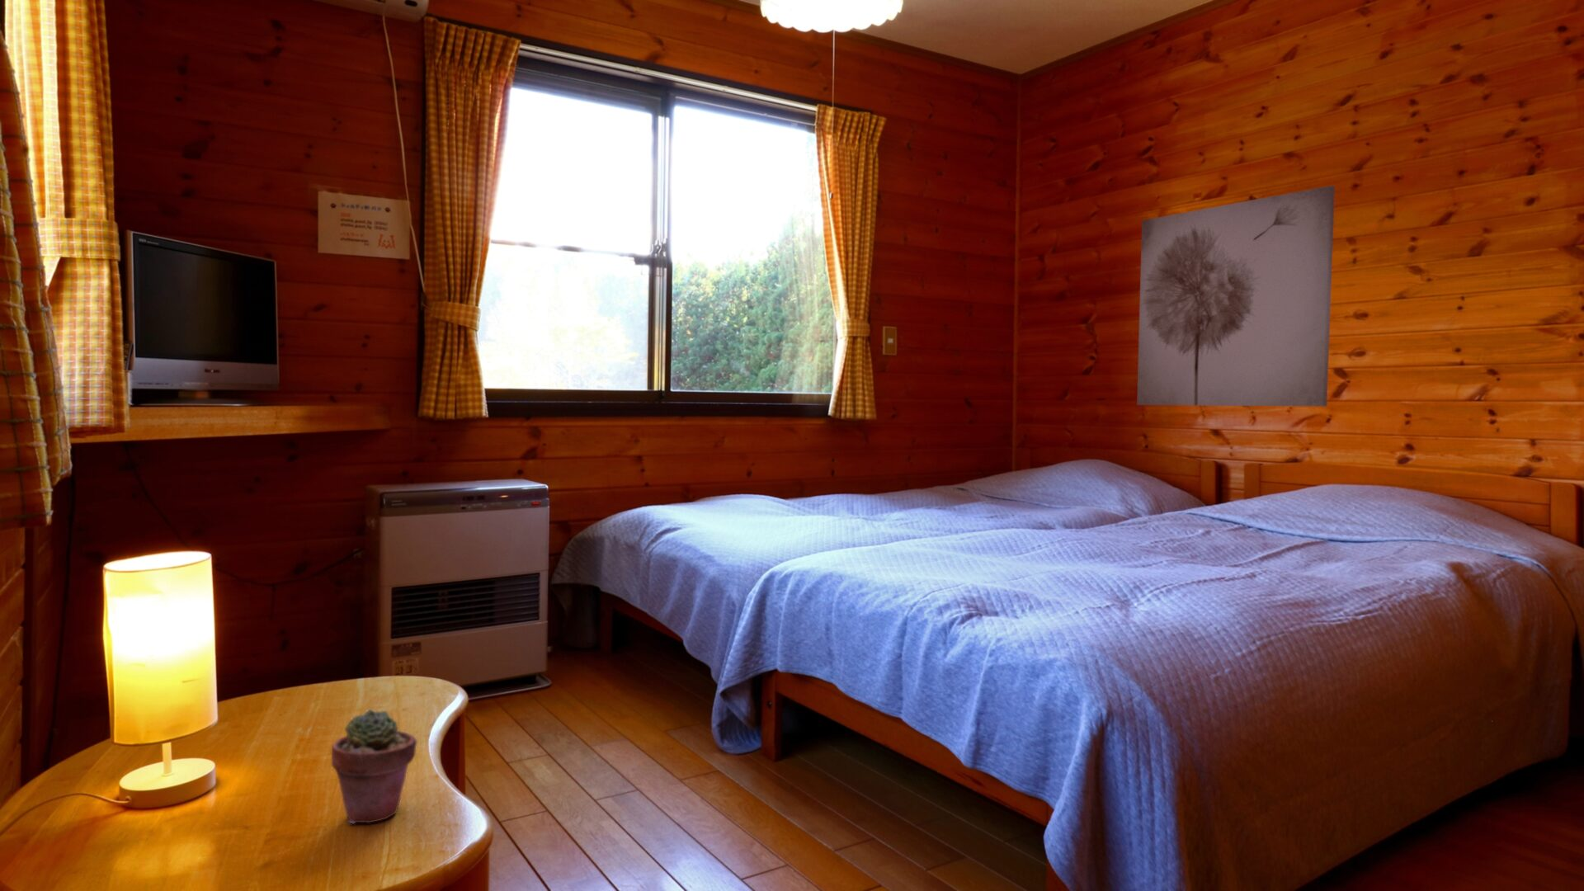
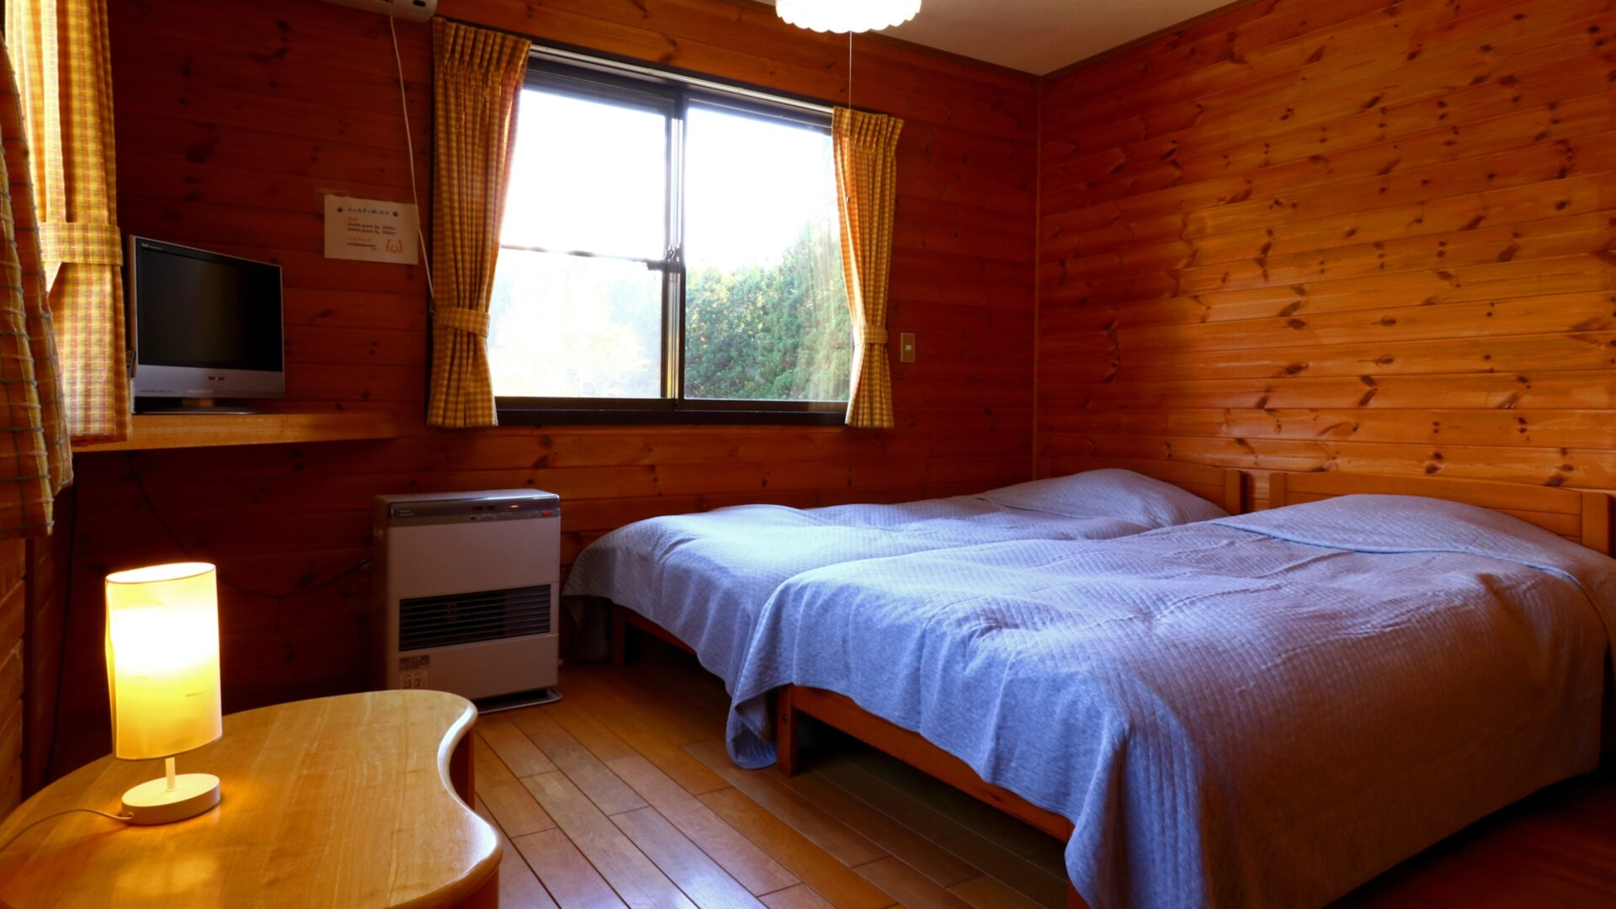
- potted succulent [331,708,418,825]
- wall art [1136,185,1336,408]
